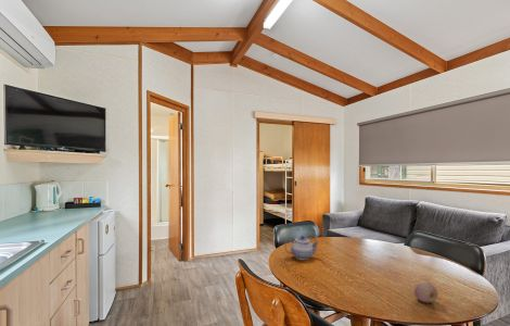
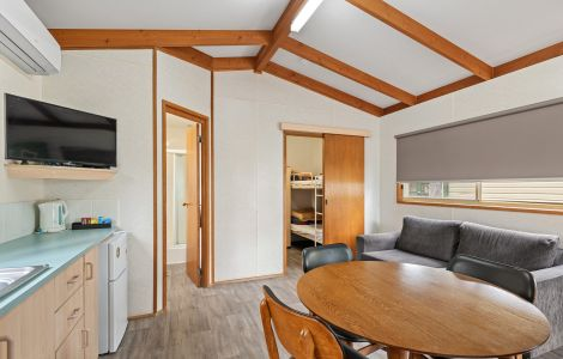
- fruit [413,279,439,303]
- teapot [283,235,320,261]
